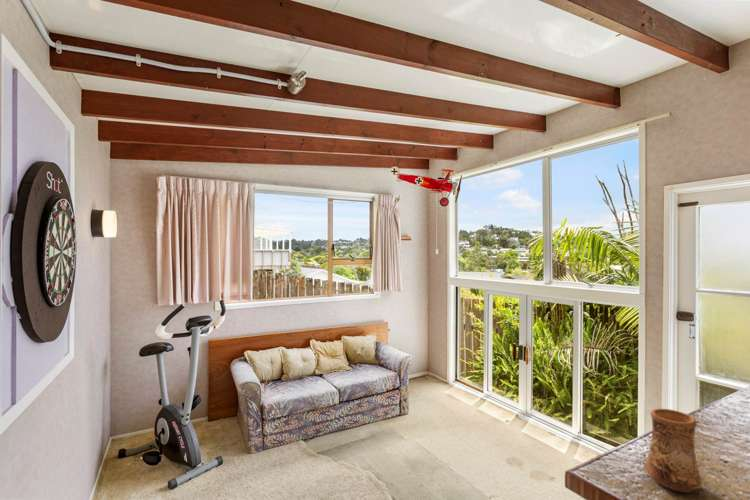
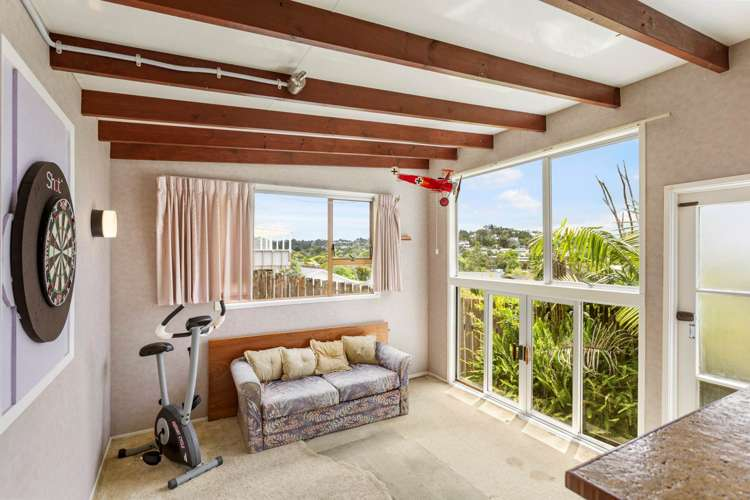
- cup [644,408,703,494]
